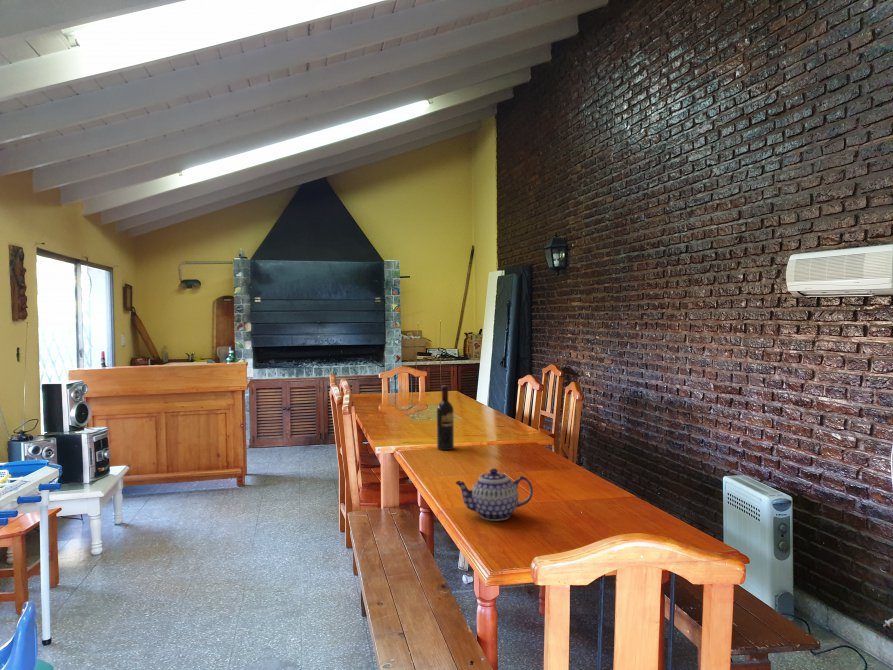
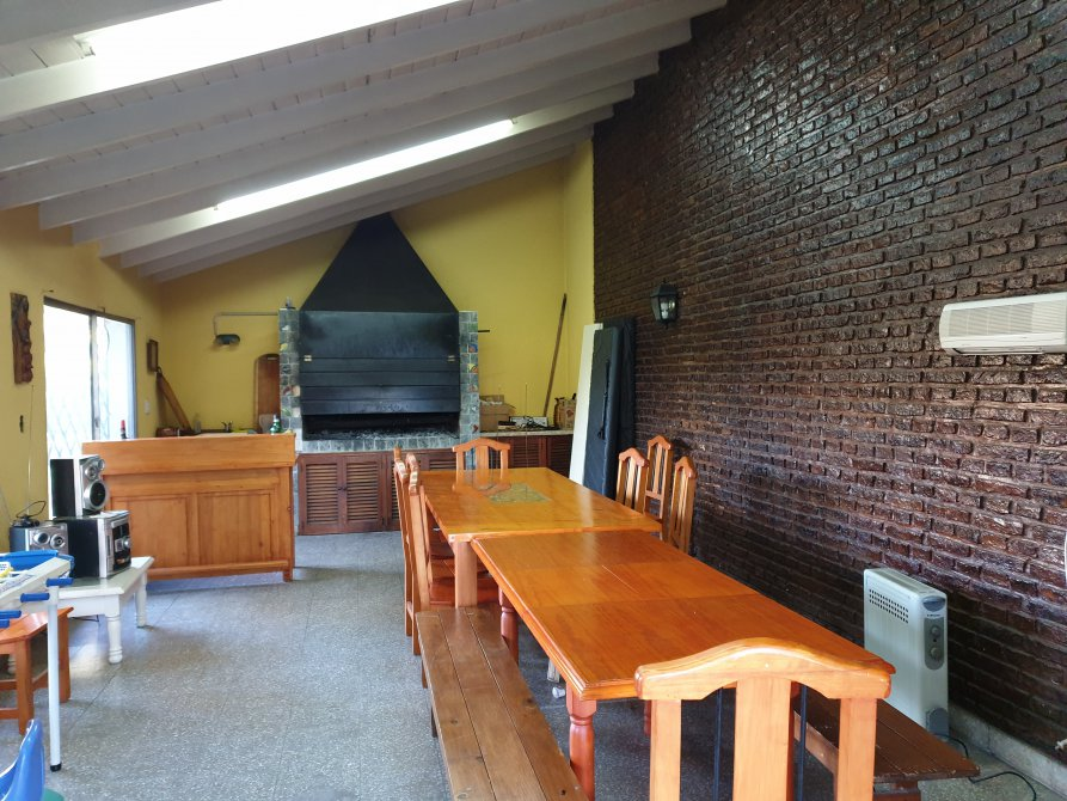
- wine bottle [436,384,455,451]
- teapot [455,467,534,522]
